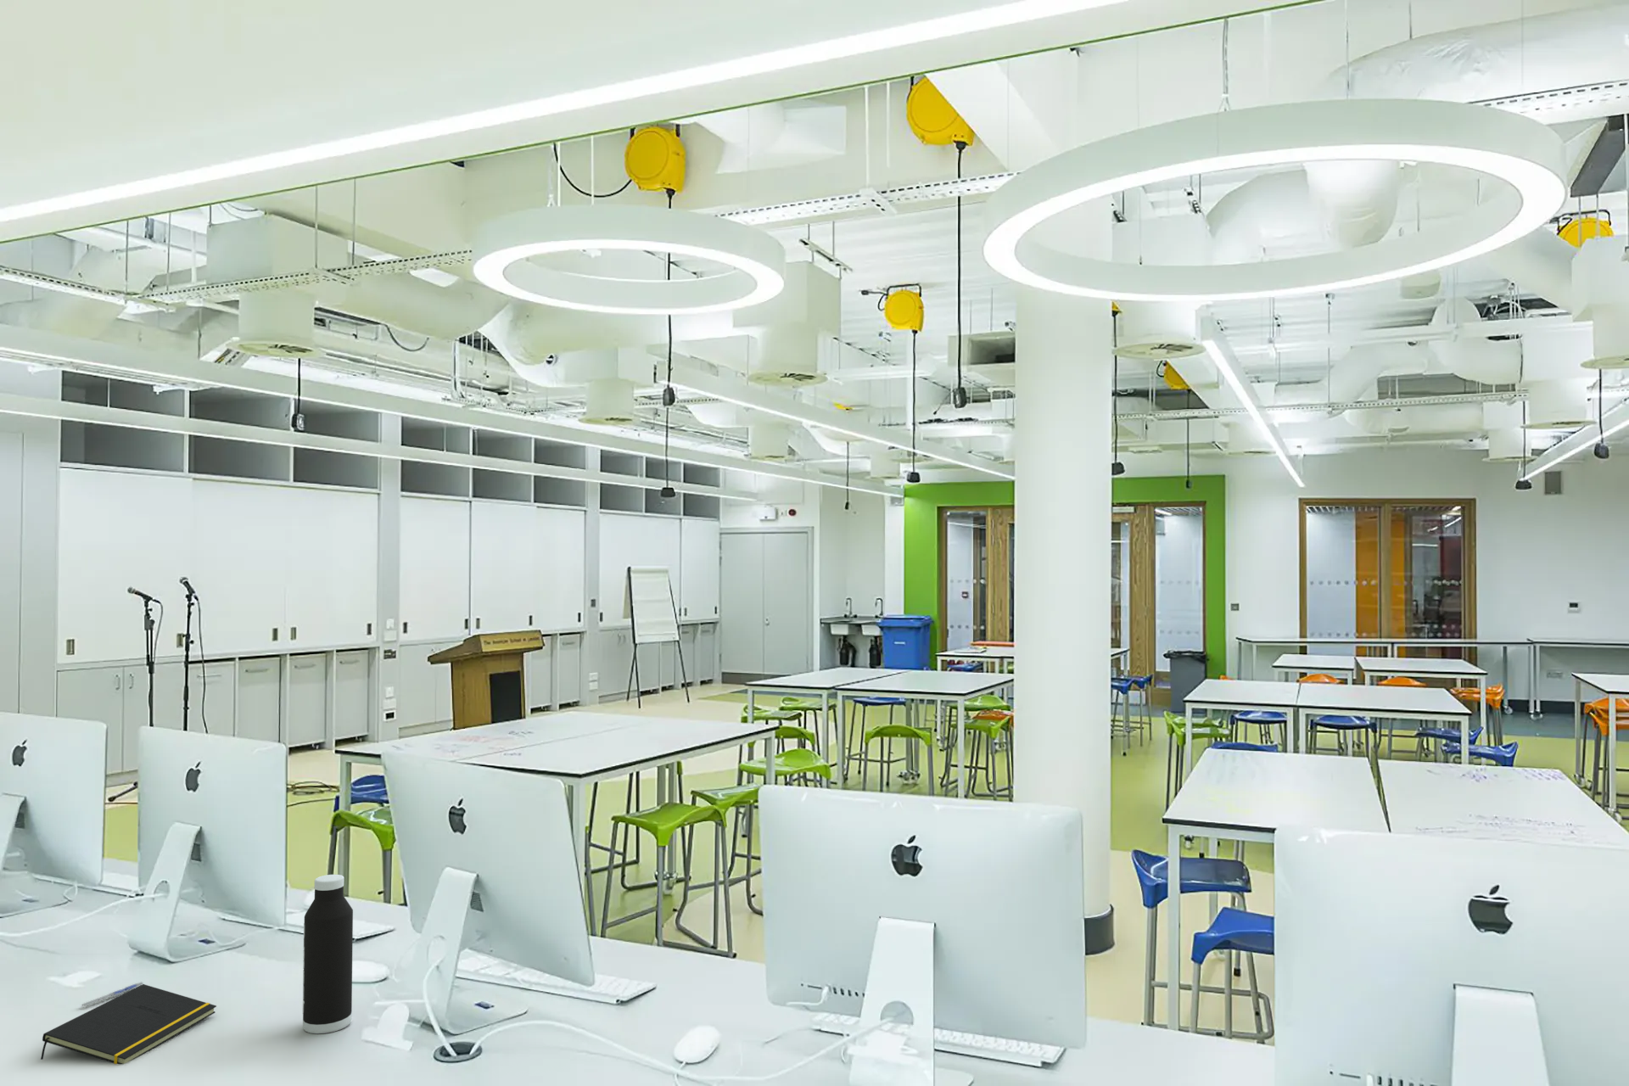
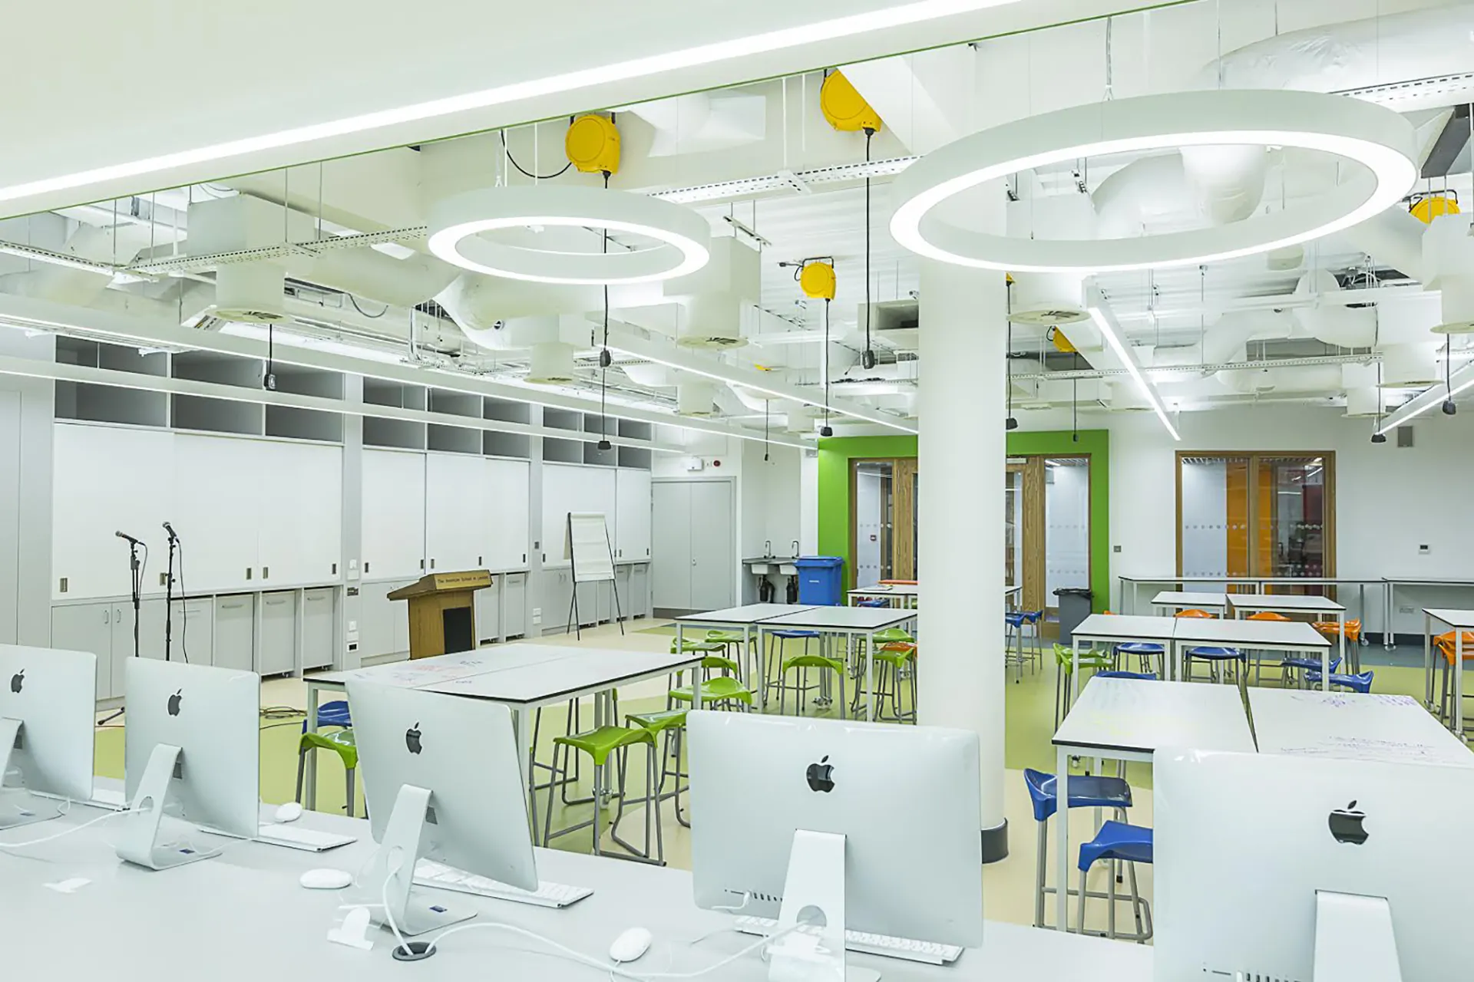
- pen [80,982,144,1007]
- water bottle [302,874,354,1034]
- notepad [40,983,217,1065]
